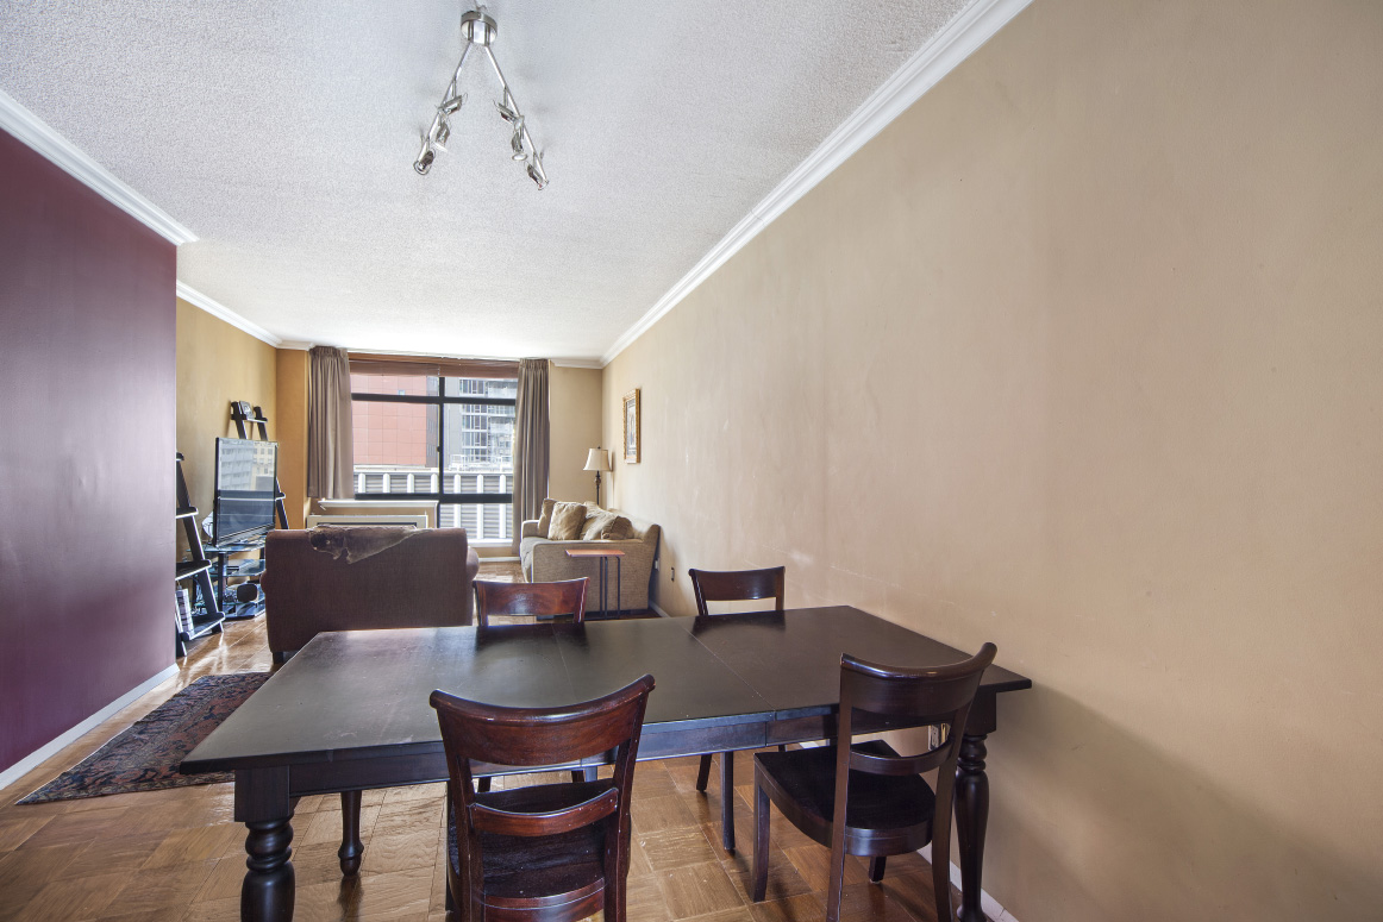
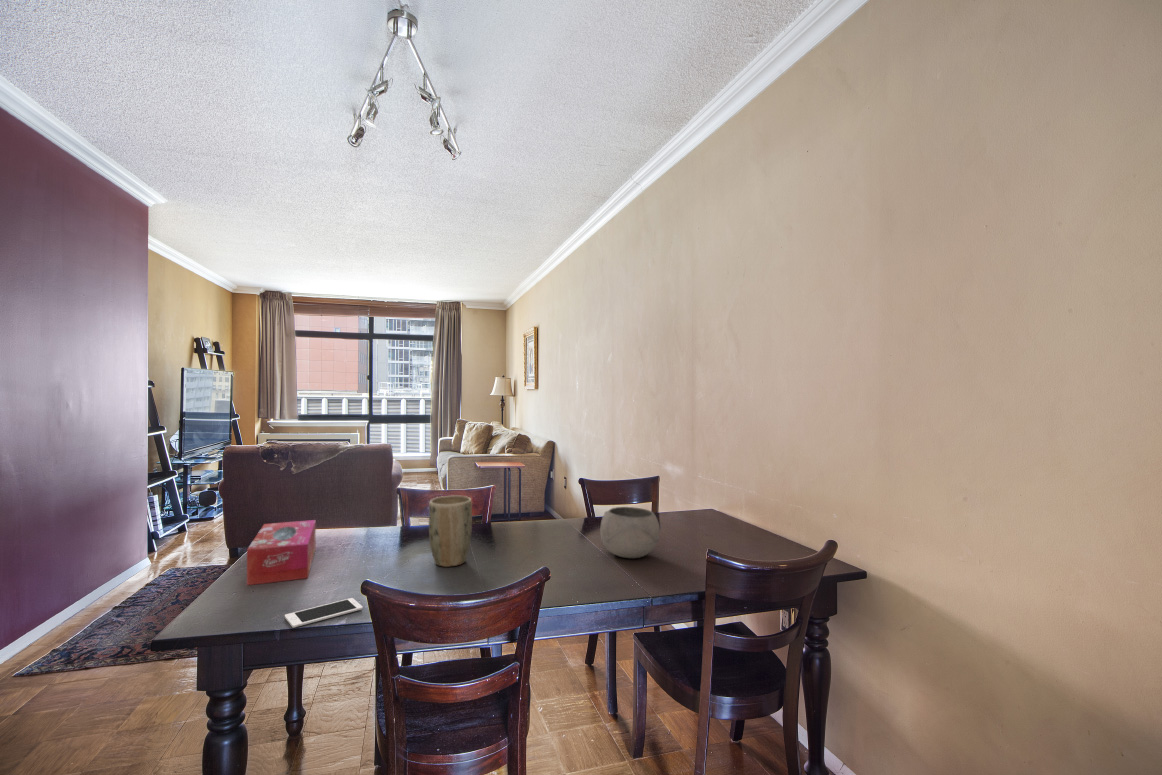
+ bowl [599,506,661,559]
+ tissue box [246,519,317,586]
+ cell phone [284,597,364,629]
+ plant pot [428,495,473,568]
